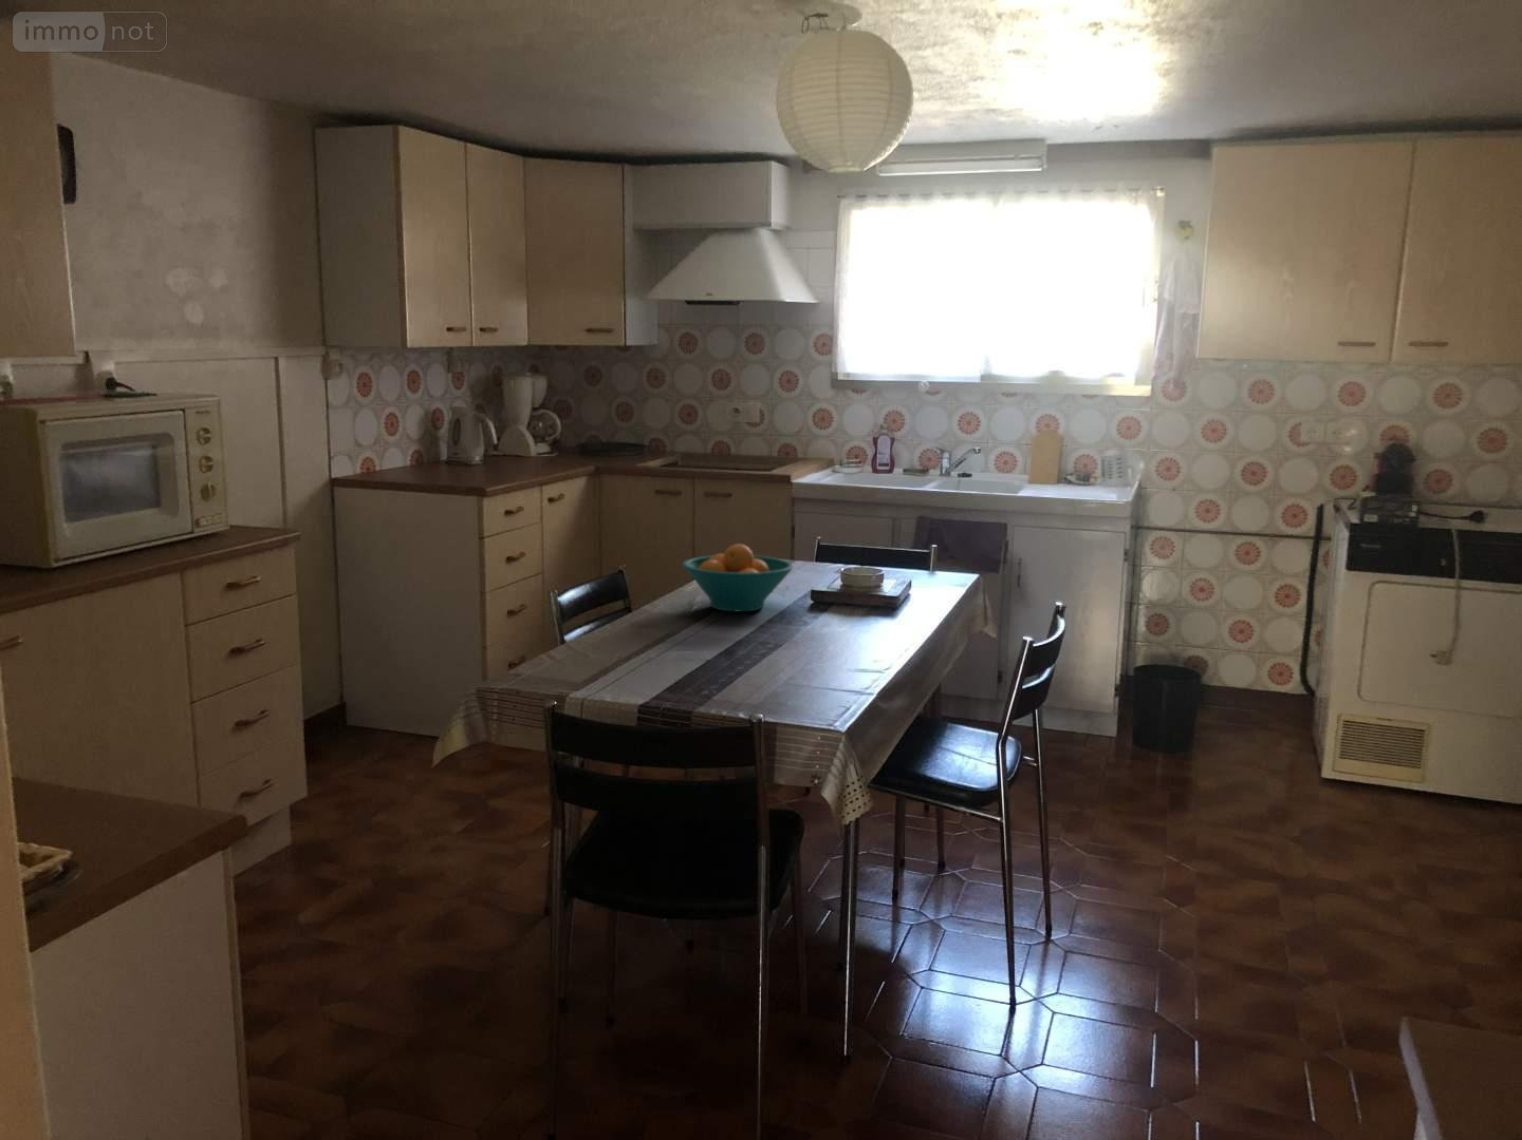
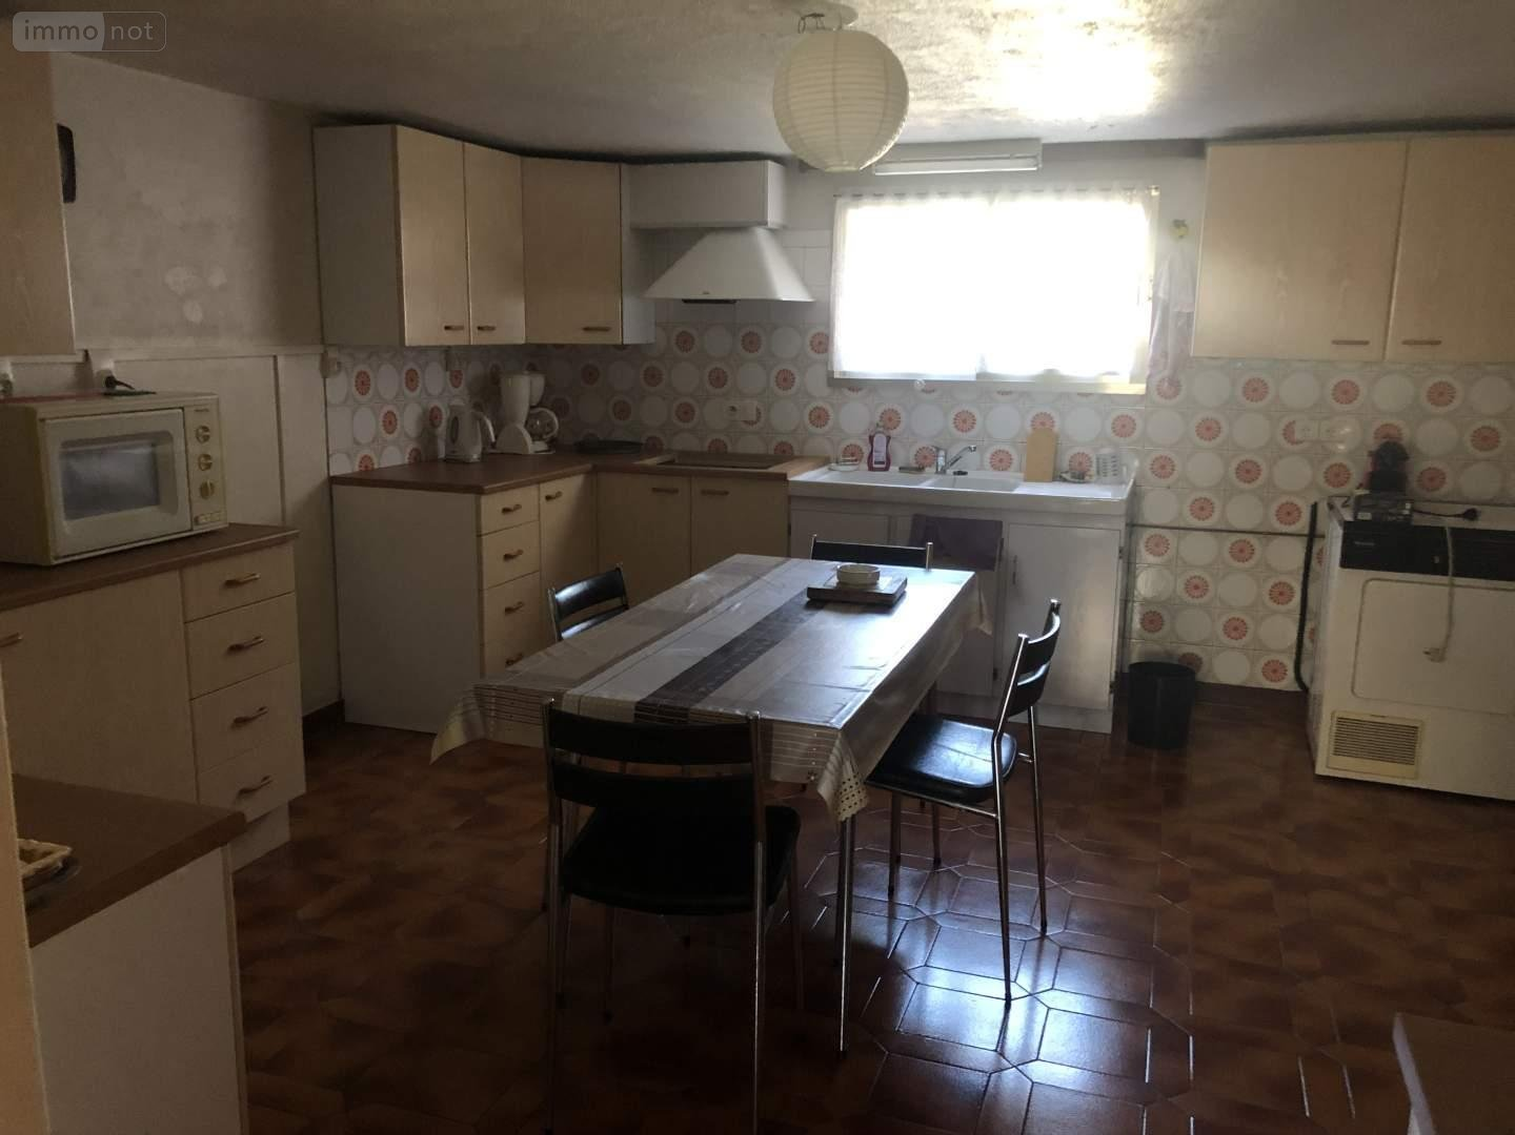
- fruit bowl [681,542,795,613]
